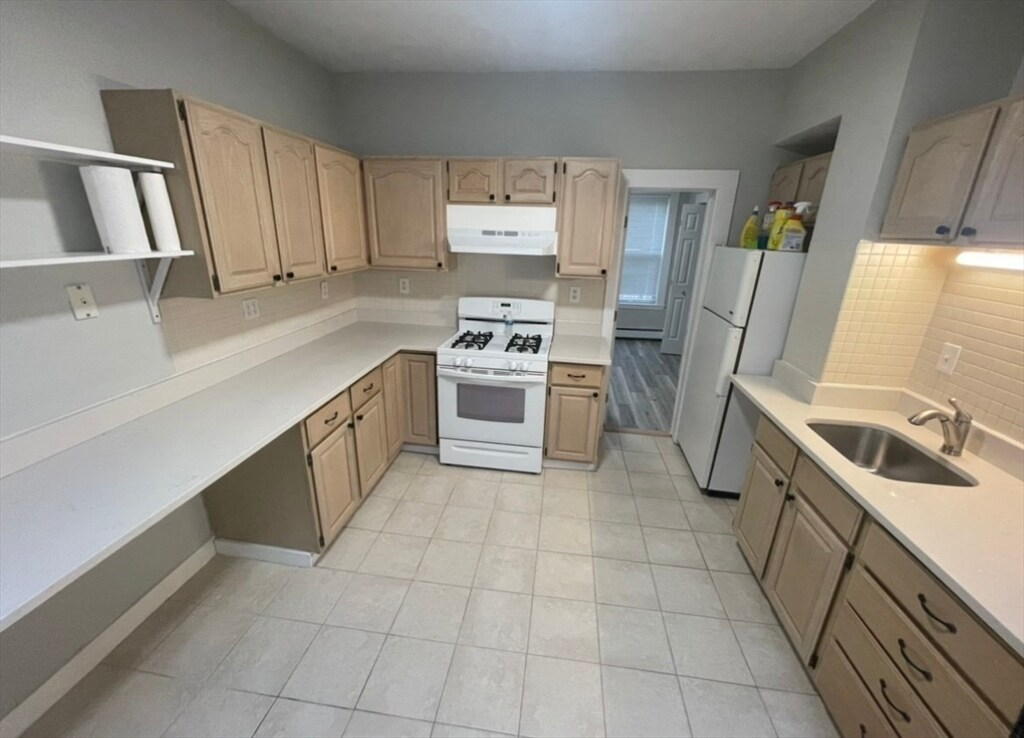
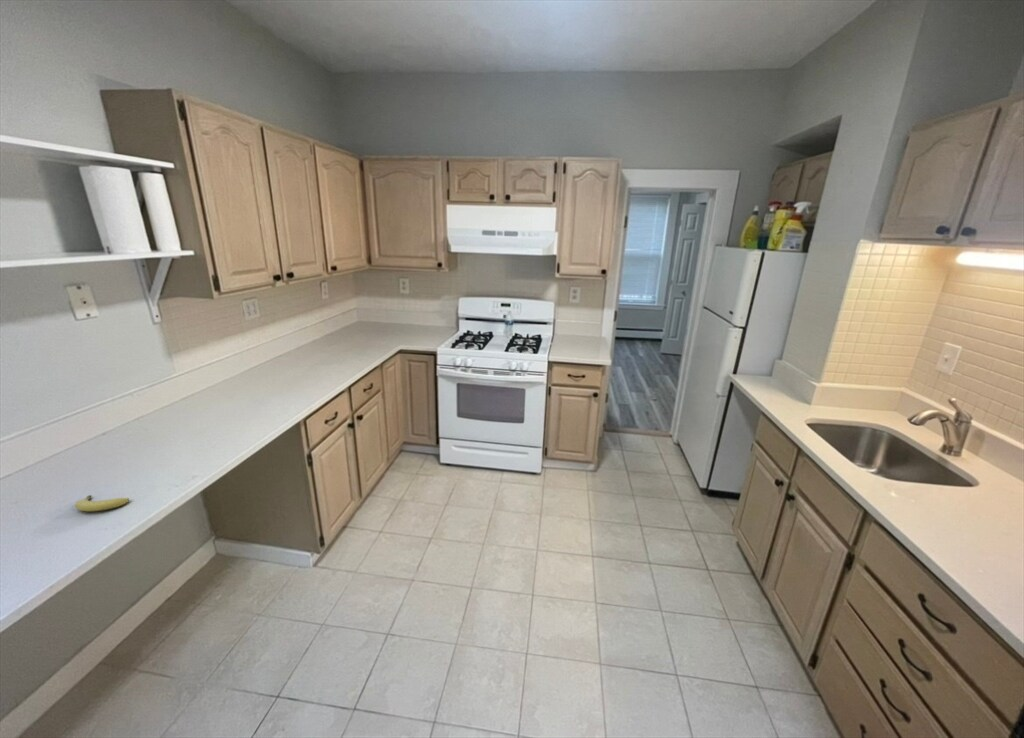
+ fruit [74,494,130,512]
